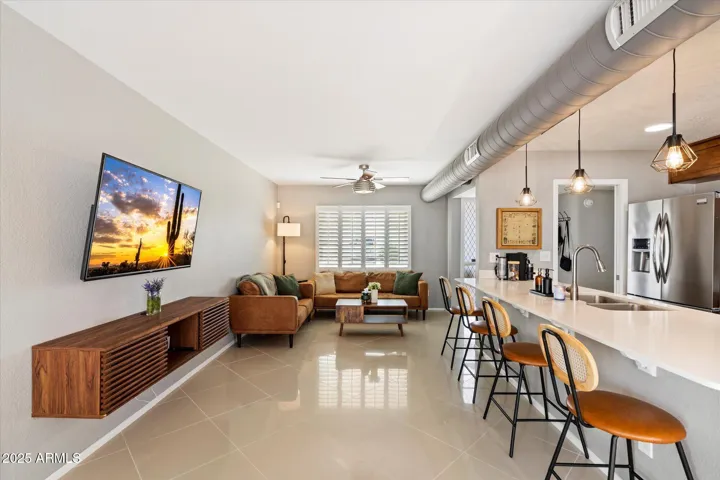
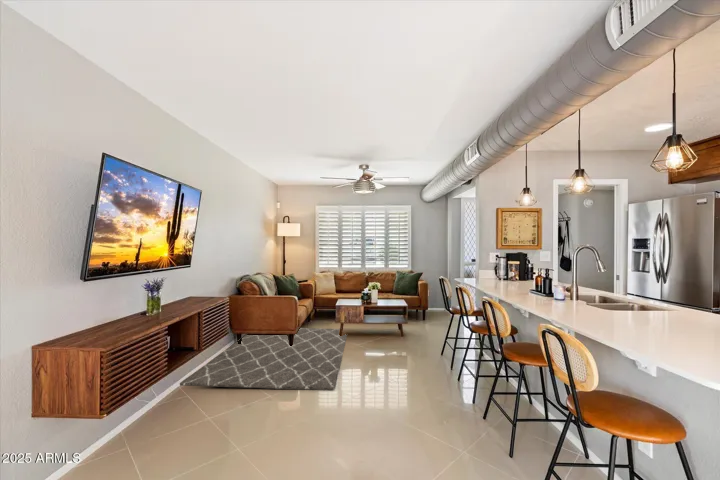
+ rug [179,327,348,391]
